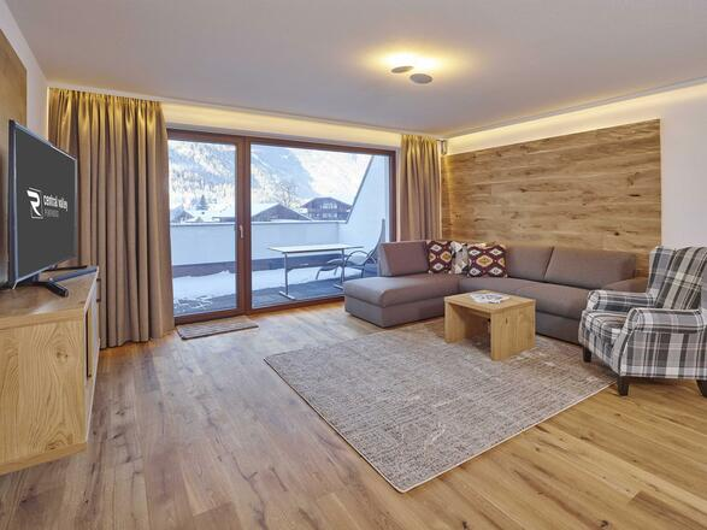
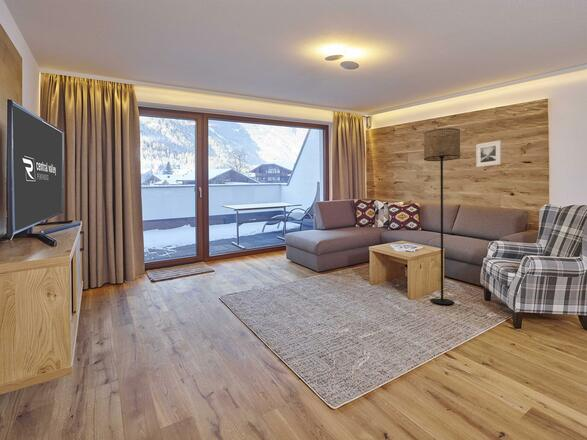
+ floor lamp [423,127,461,305]
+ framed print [475,139,502,168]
